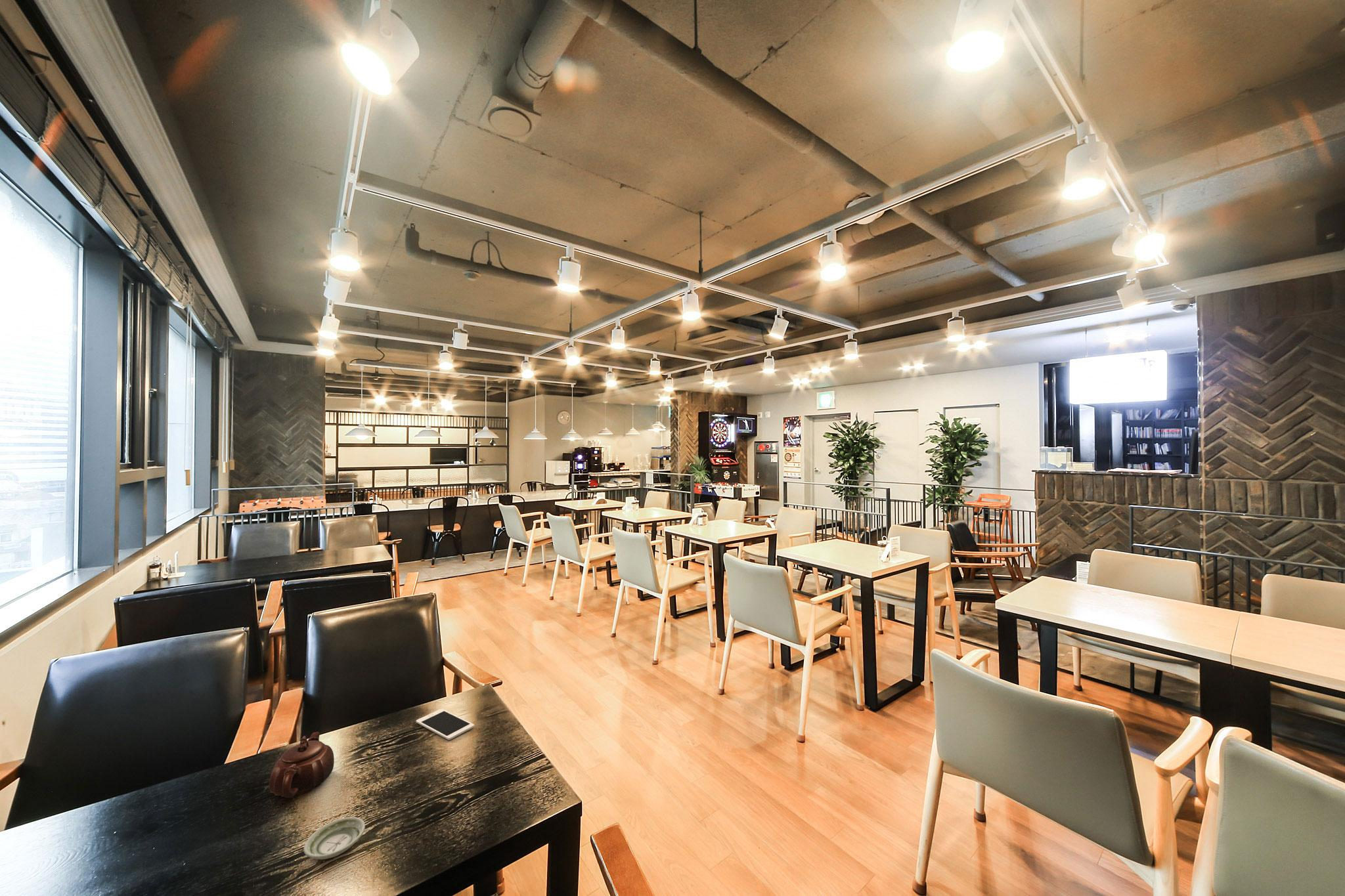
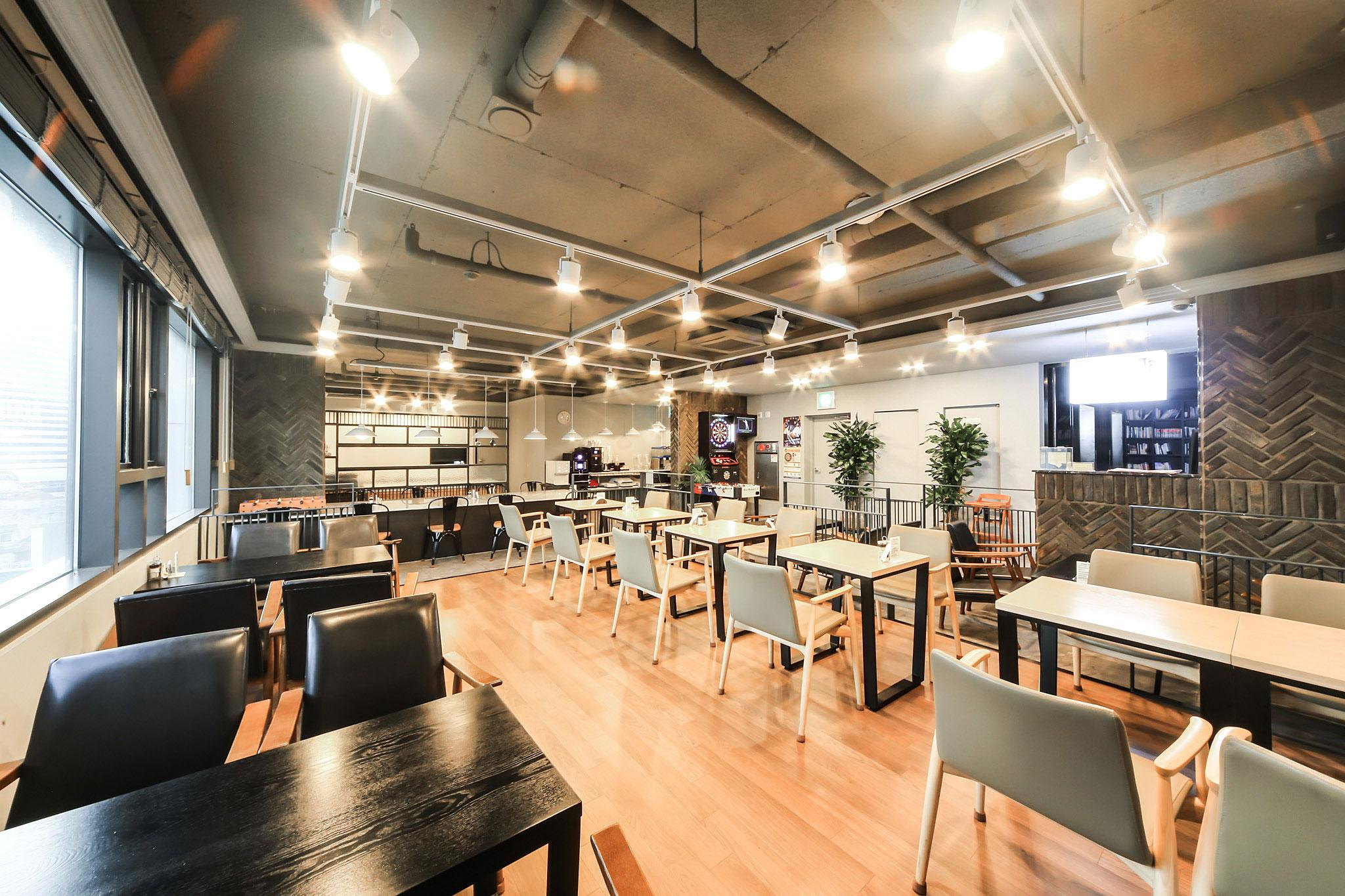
- cell phone [416,708,475,740]
- saucer [303,817,366,860]
- teapot [269,731,335,799]
